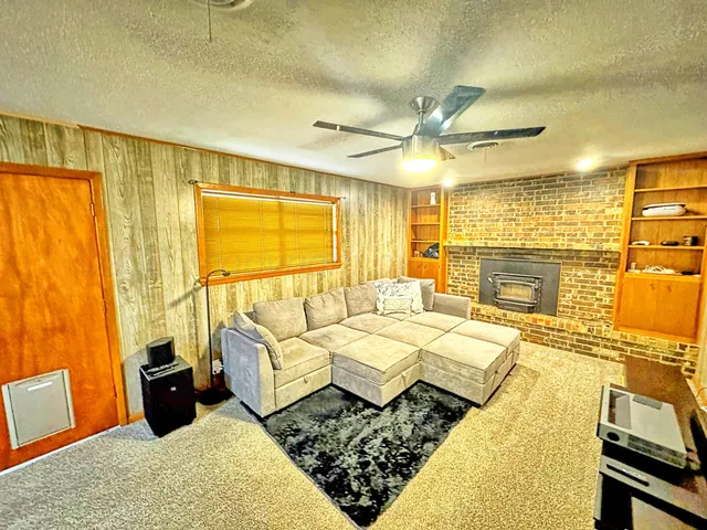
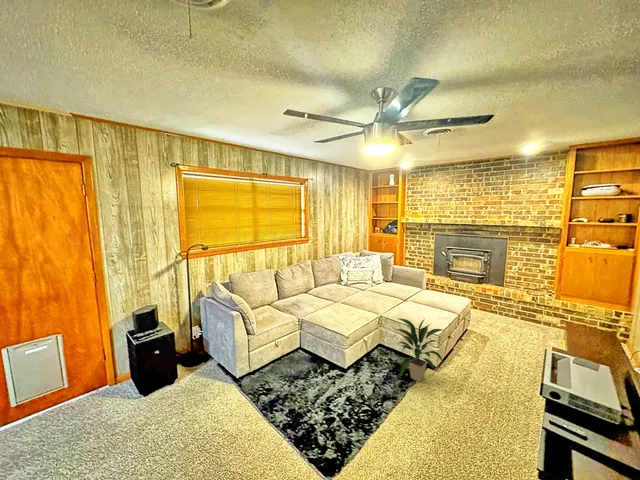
+ indoor plant [395,317,445,383]
